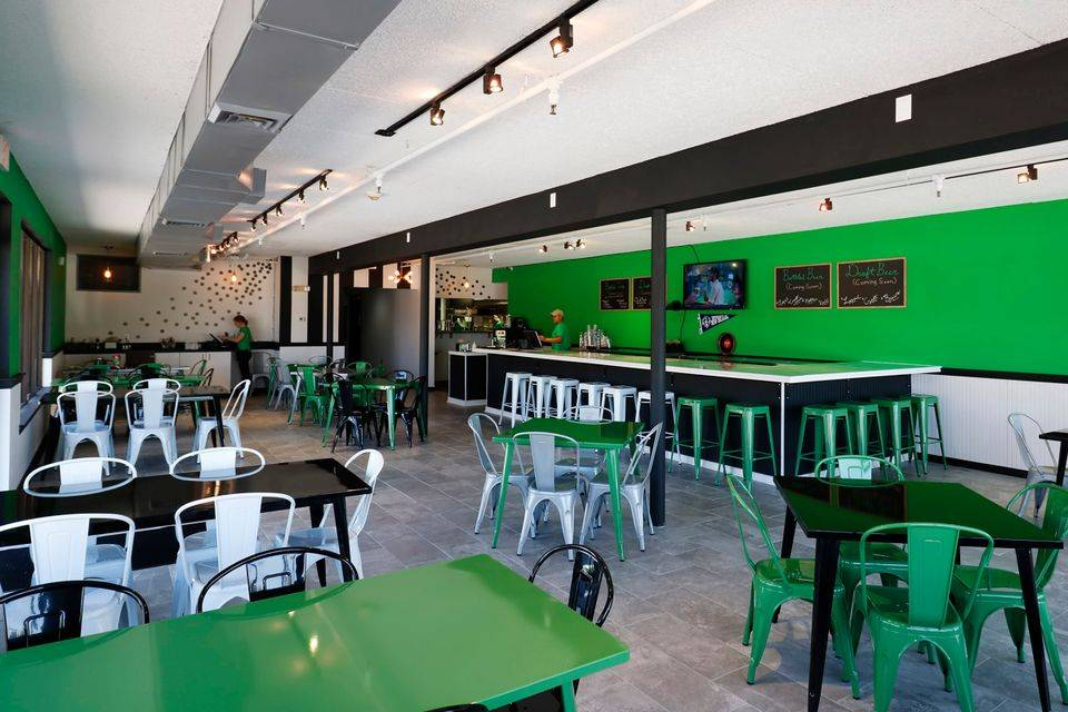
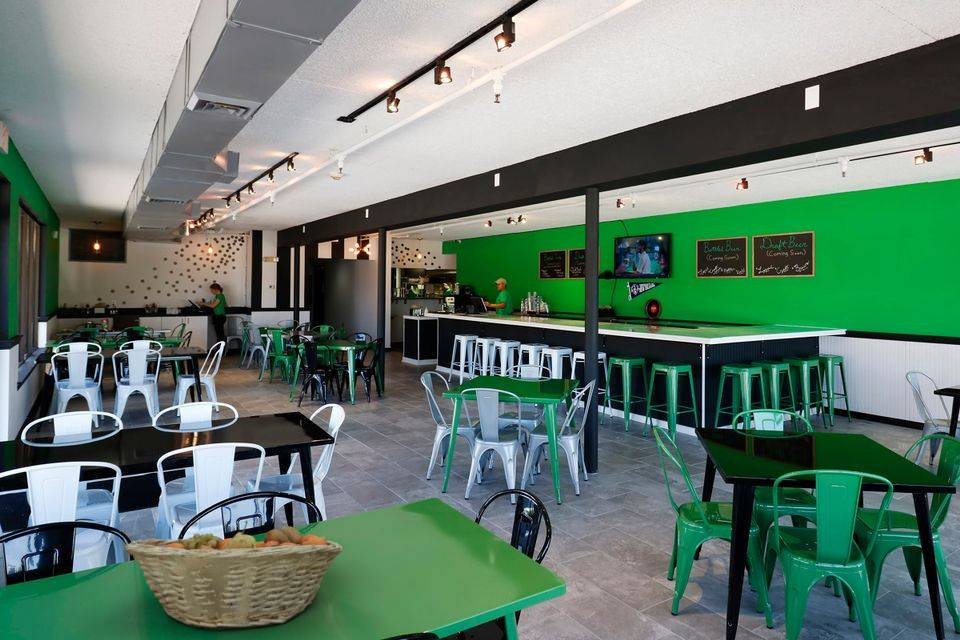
+ fruit basket [123,520,344,631]
